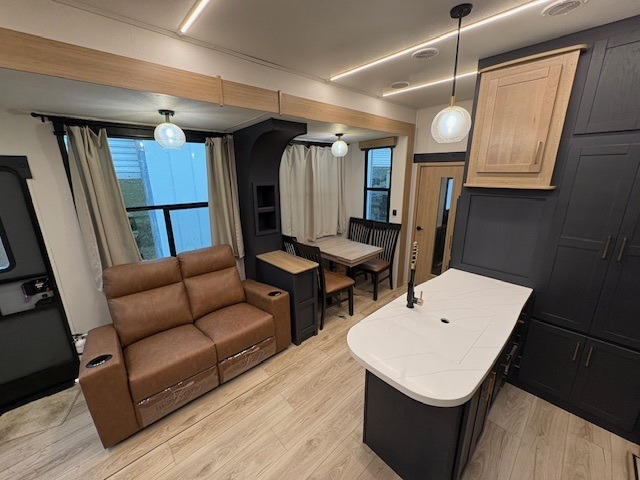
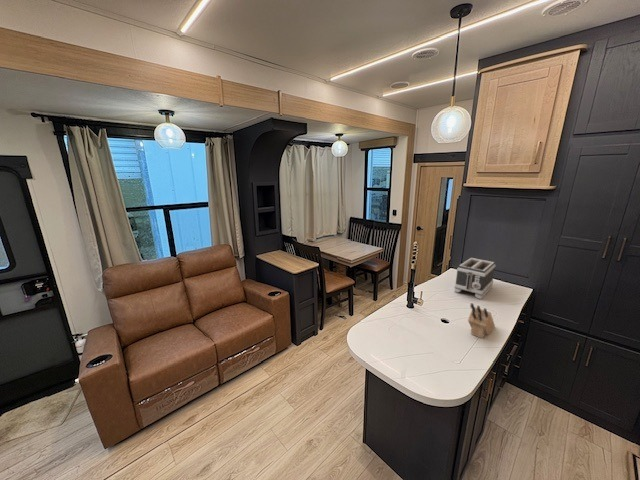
+ knife block [467,302,496,339]
+ toaster [453,257,496,300]
